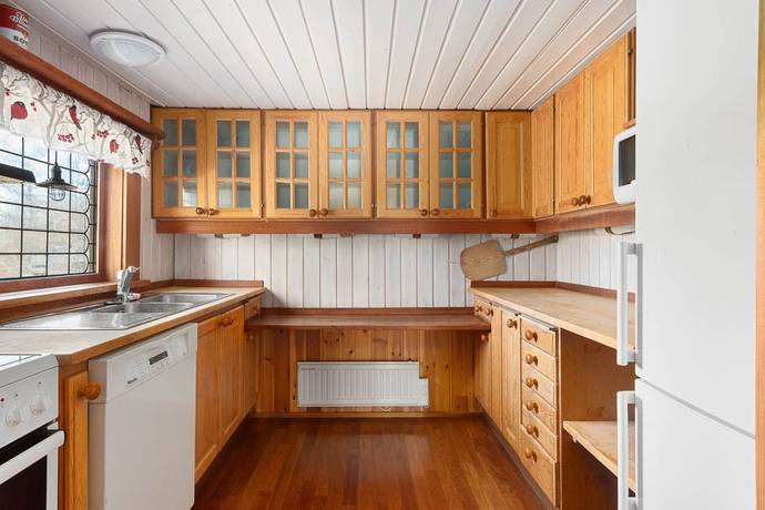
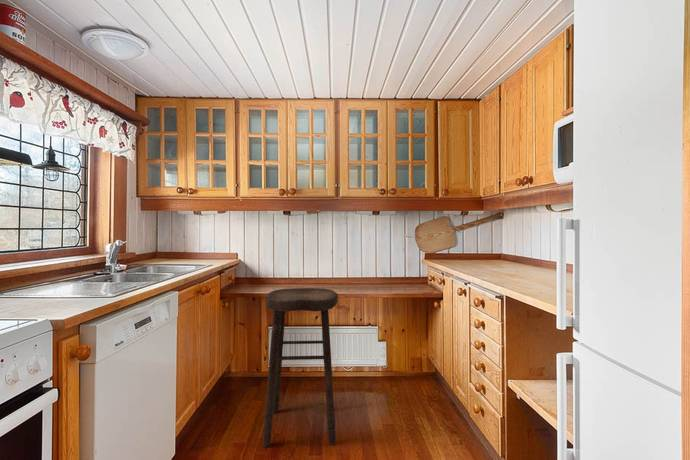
+ stool [262,287,339,448]
